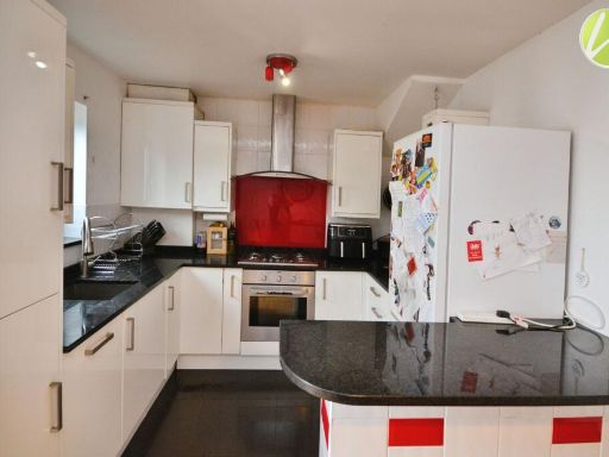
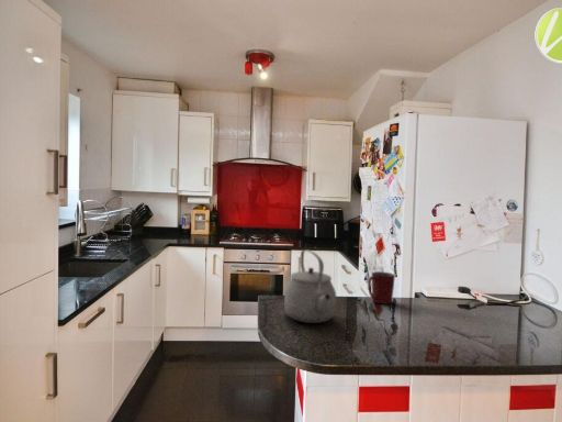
+ mug [367,270,396,304]
+ tea kettle [283,248,337,324]
